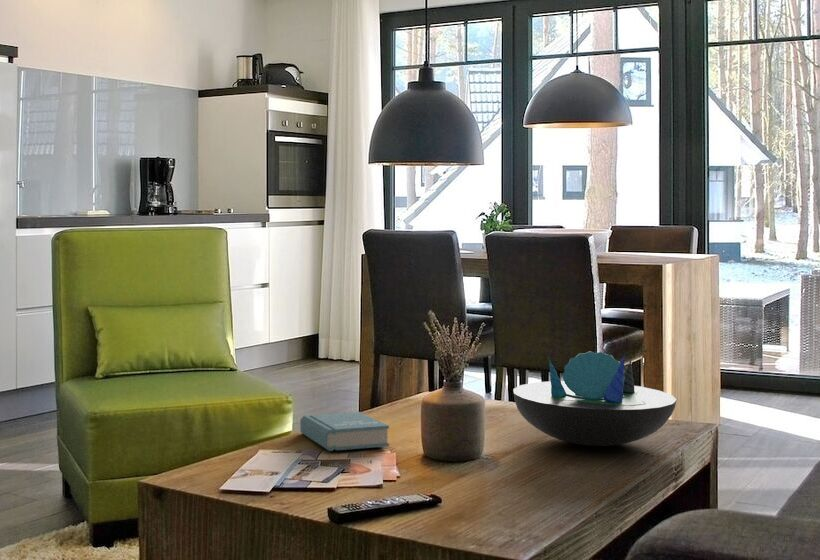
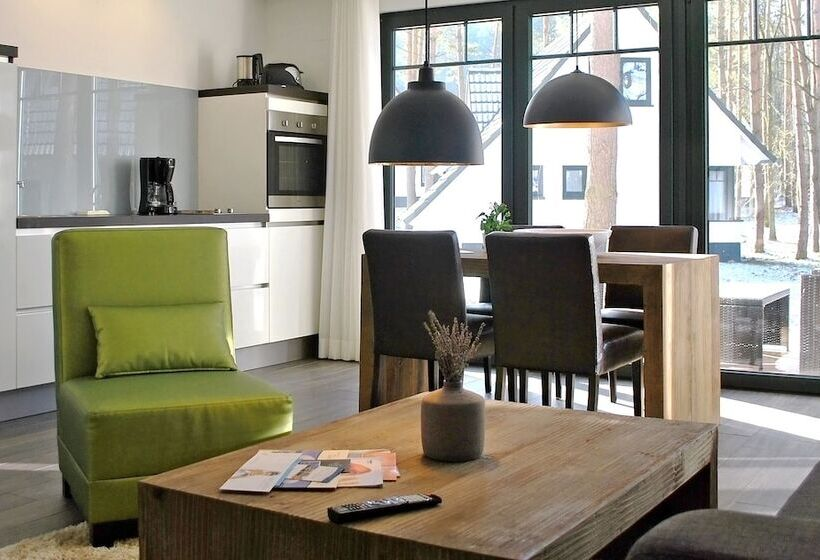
- decorative bowl [512,350,677,447]
- book [299,411,390,452]
